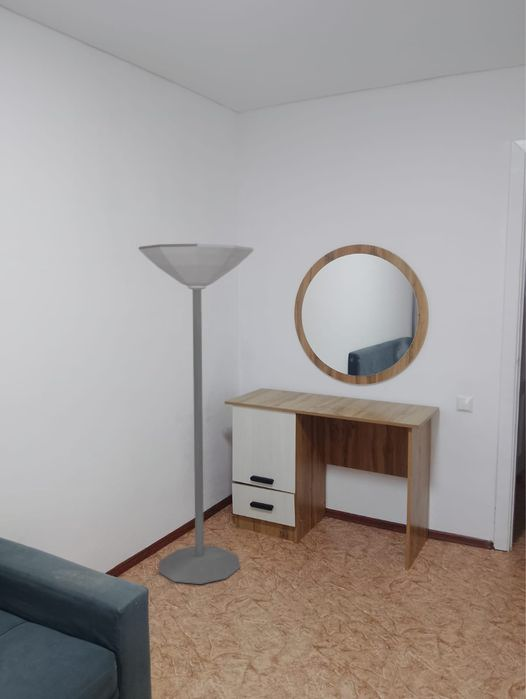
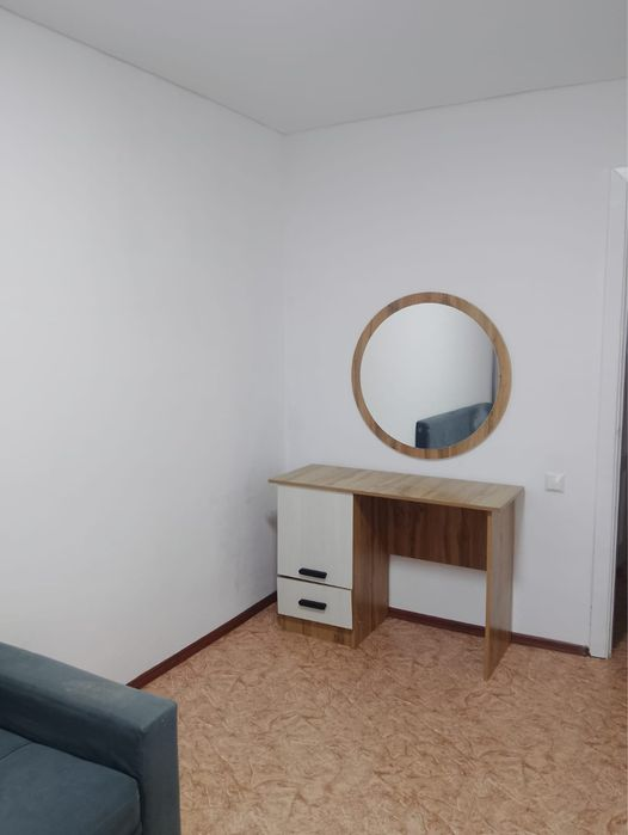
- floor lamp [138,243,255,585]
